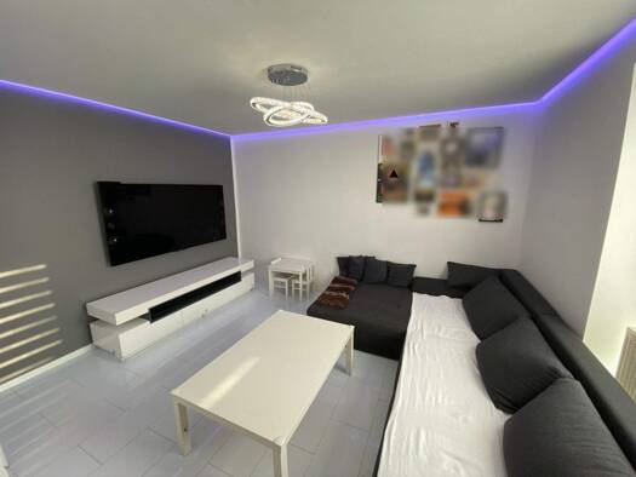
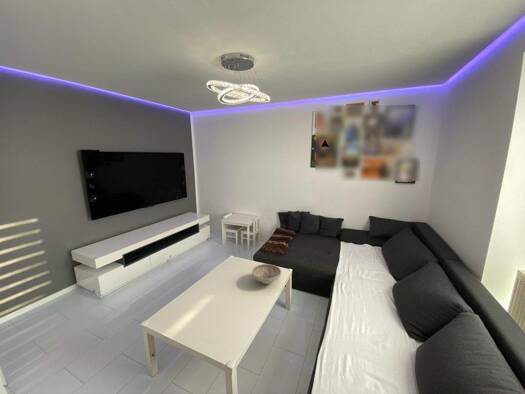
+ decorative bowl [251,263,282,285]
